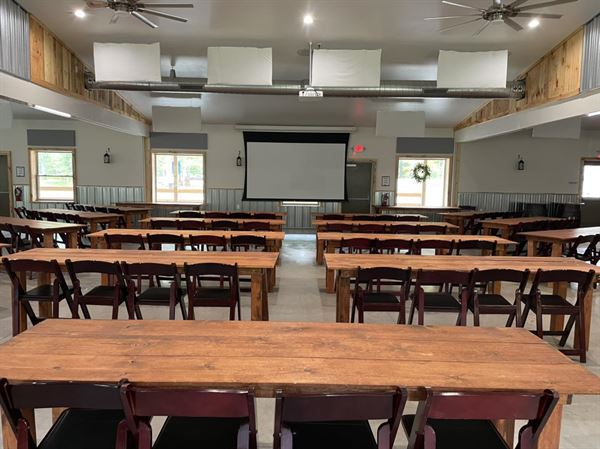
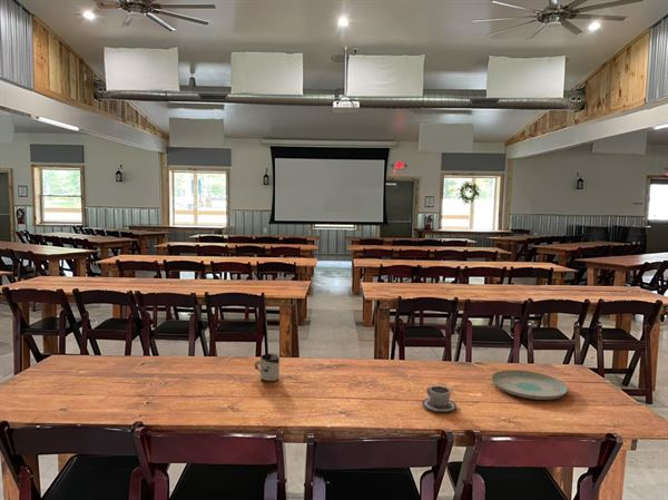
+ plate [490,369,569,401]
+ cup [421,385,458,413]
+ cup [253,353,281,382]
